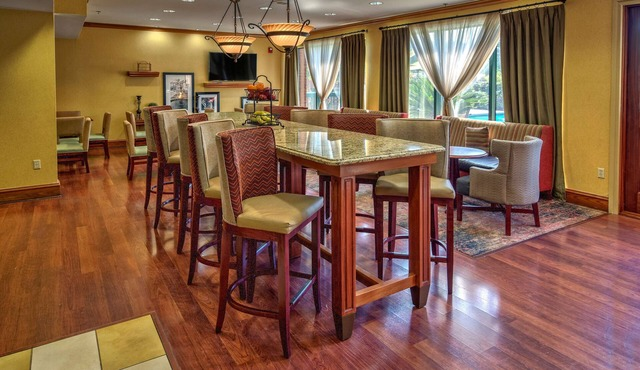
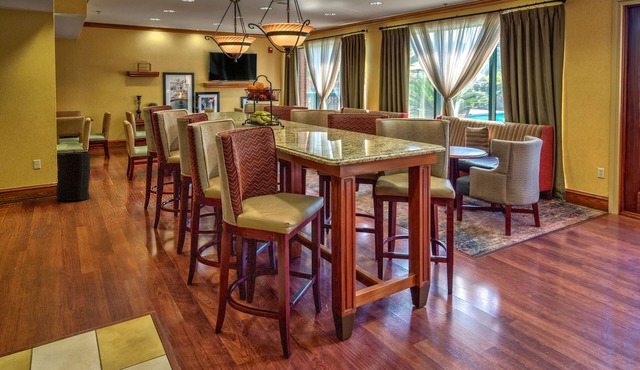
+ trash can [55,149,92,202]
